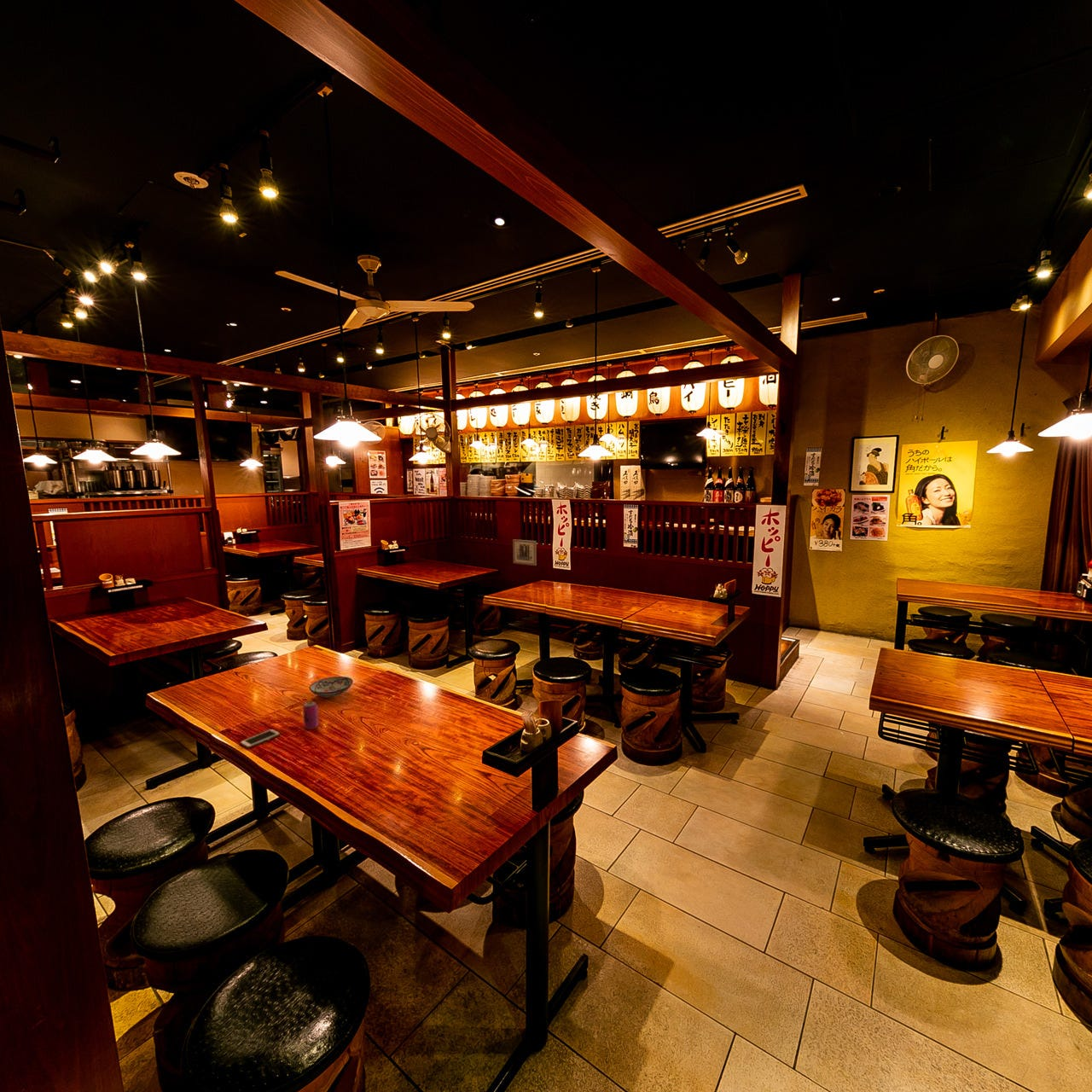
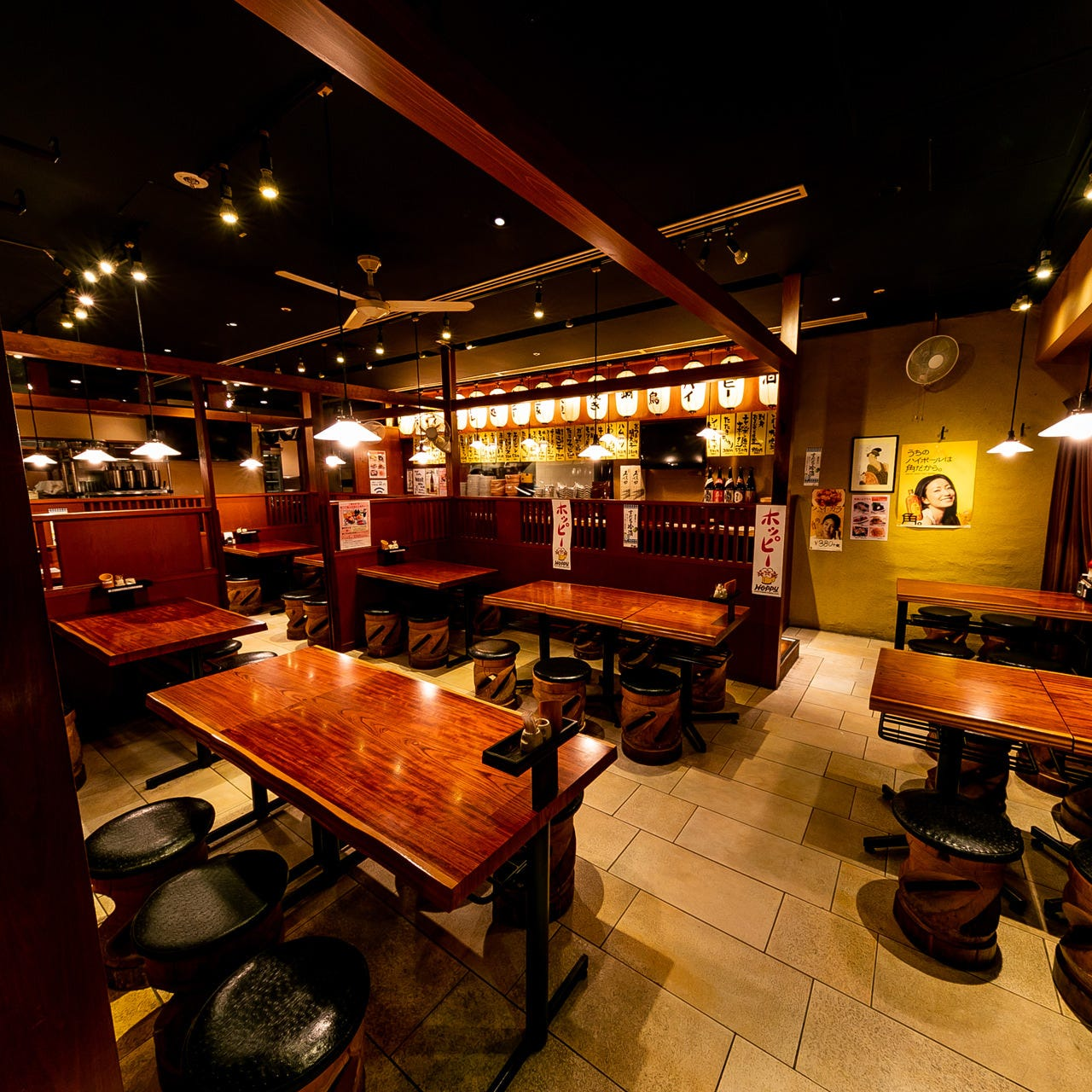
- bowl [308,676,354,699]
- beverage can [302,700,320,730]
- wall art [512,538,537,566]
- cell phone [239,729,281,749]
